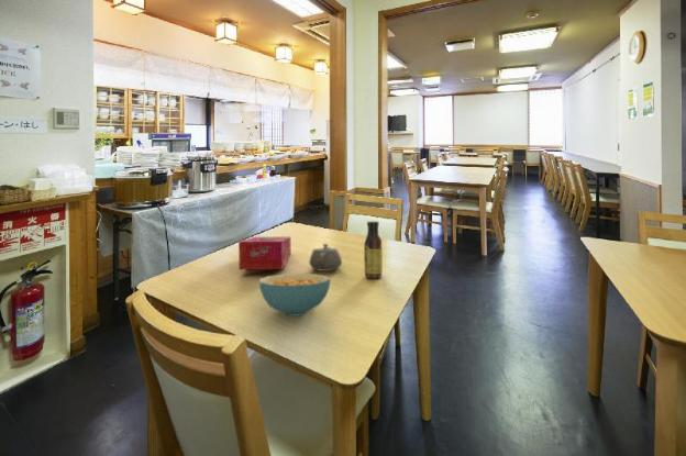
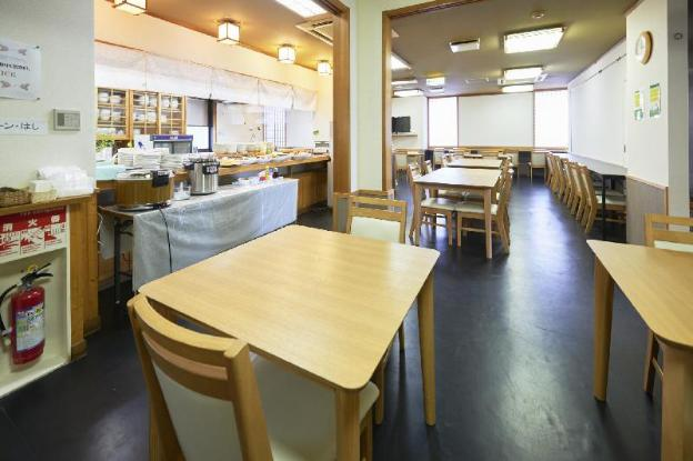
- cereal bowl [258,273,331,318]
- sauce bottle [363,220,384,279]
- teapot [308,243,343,273]
- tissue box [237,235,292,270]
